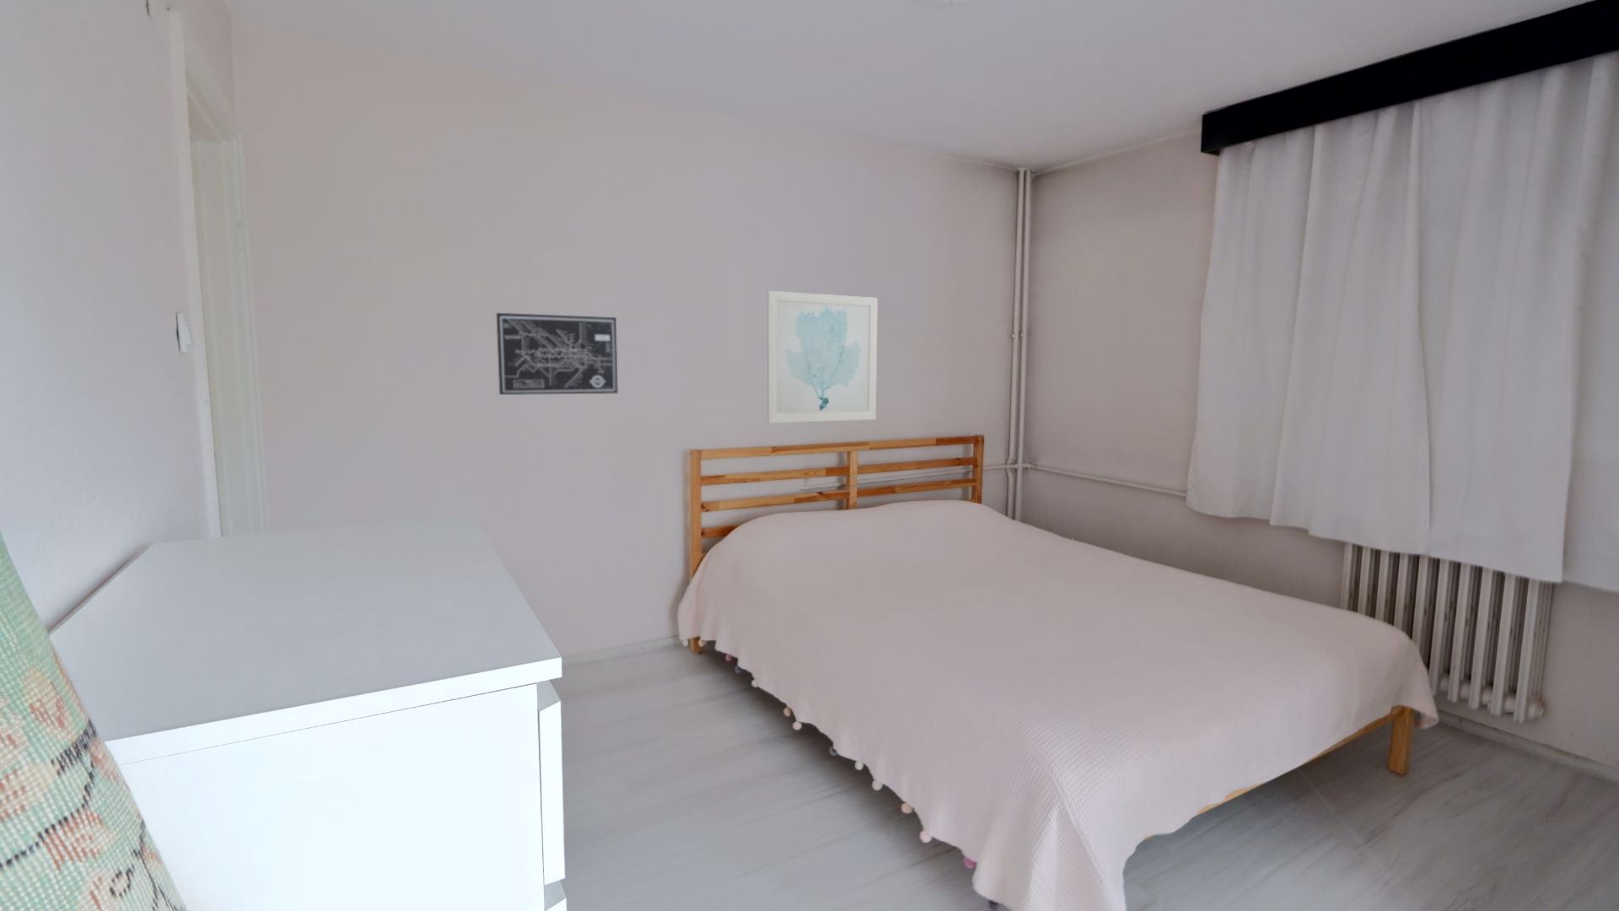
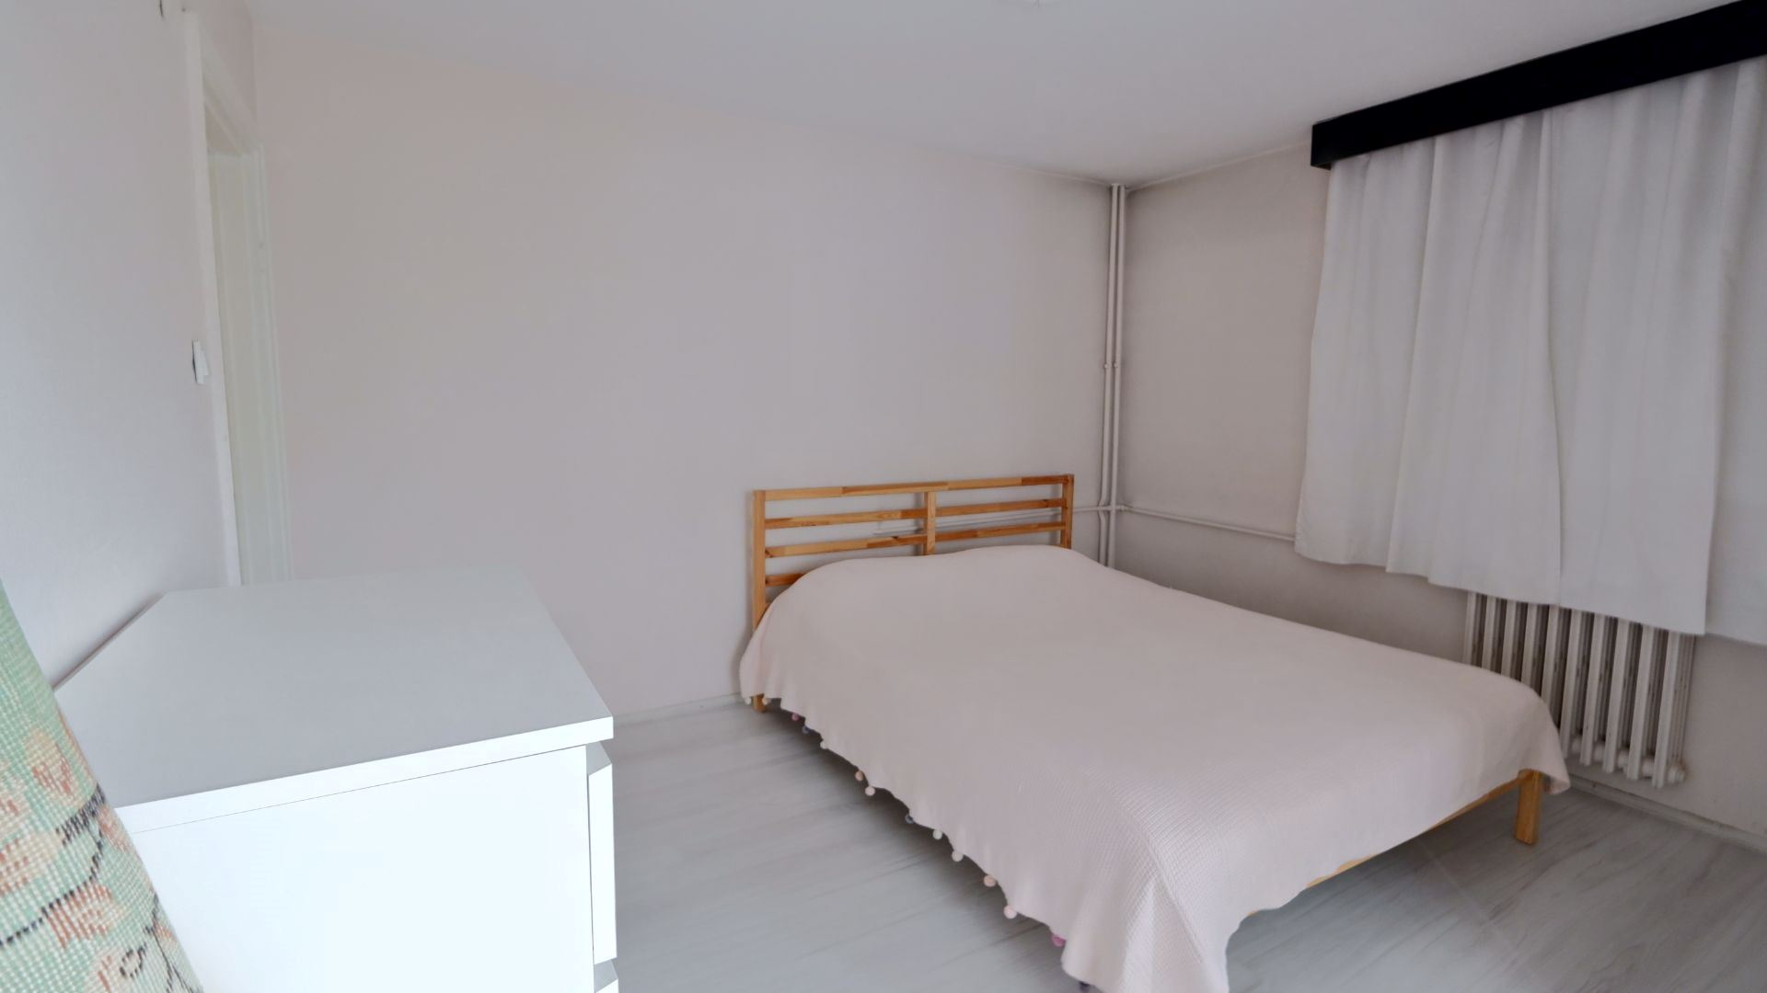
- wall art [496,313,619,396]
- wall art [766,290,878,424]
